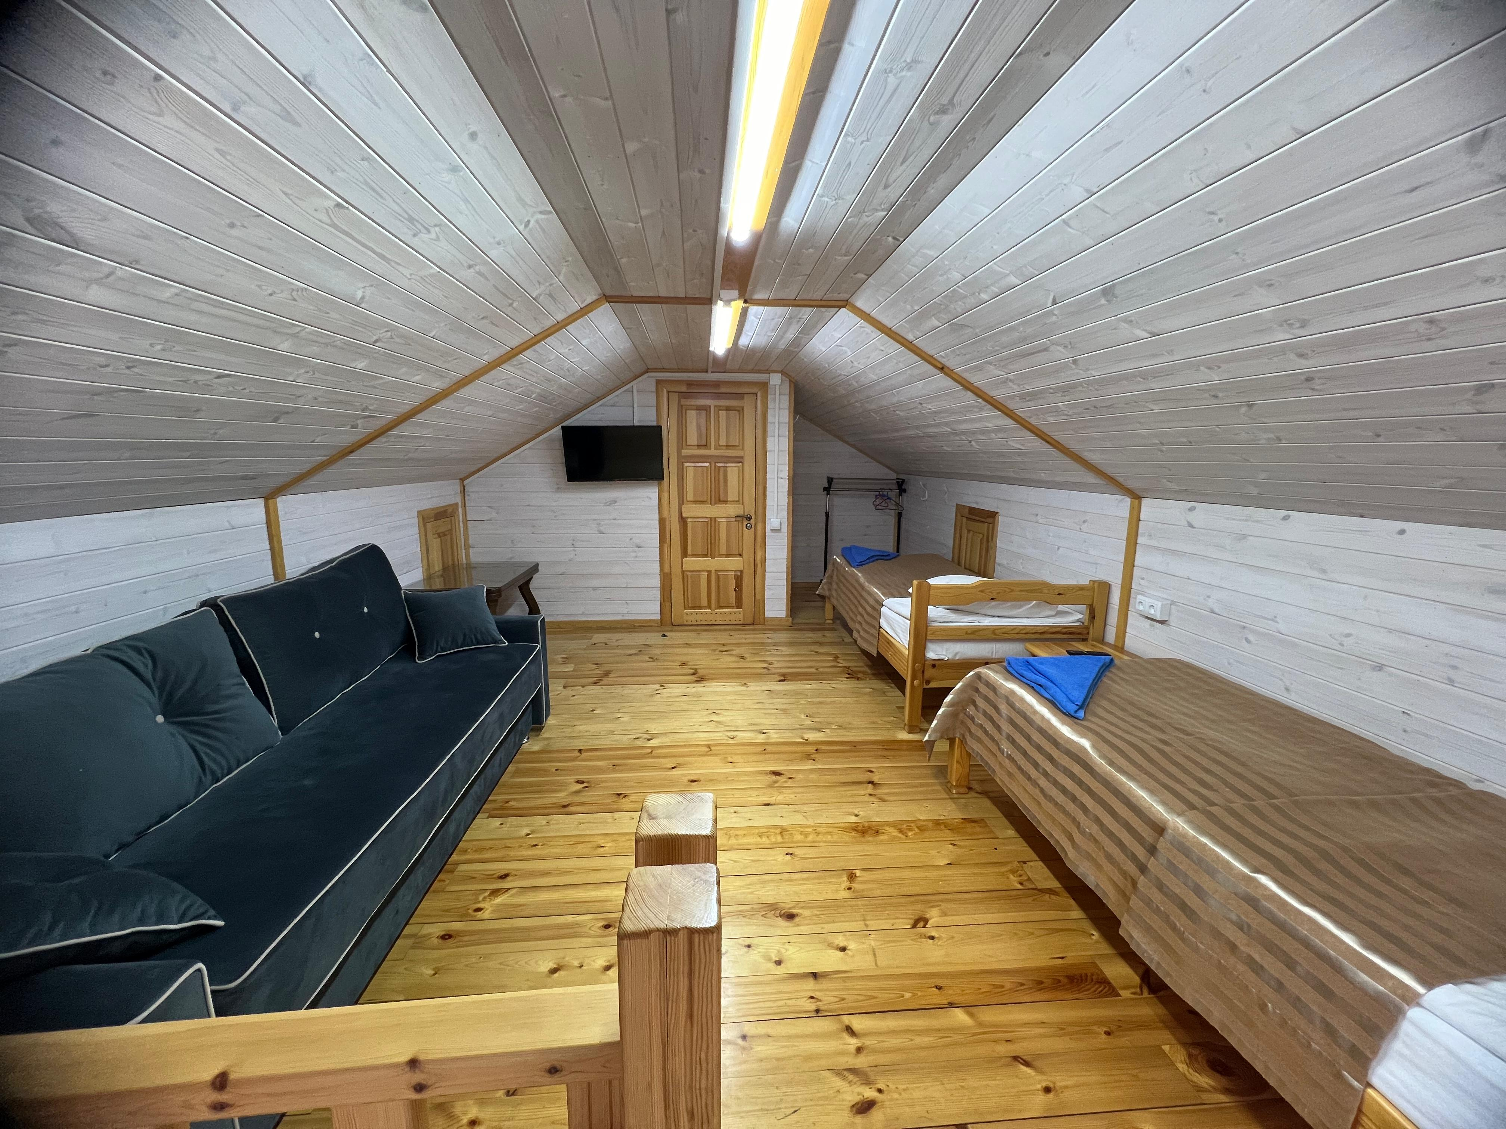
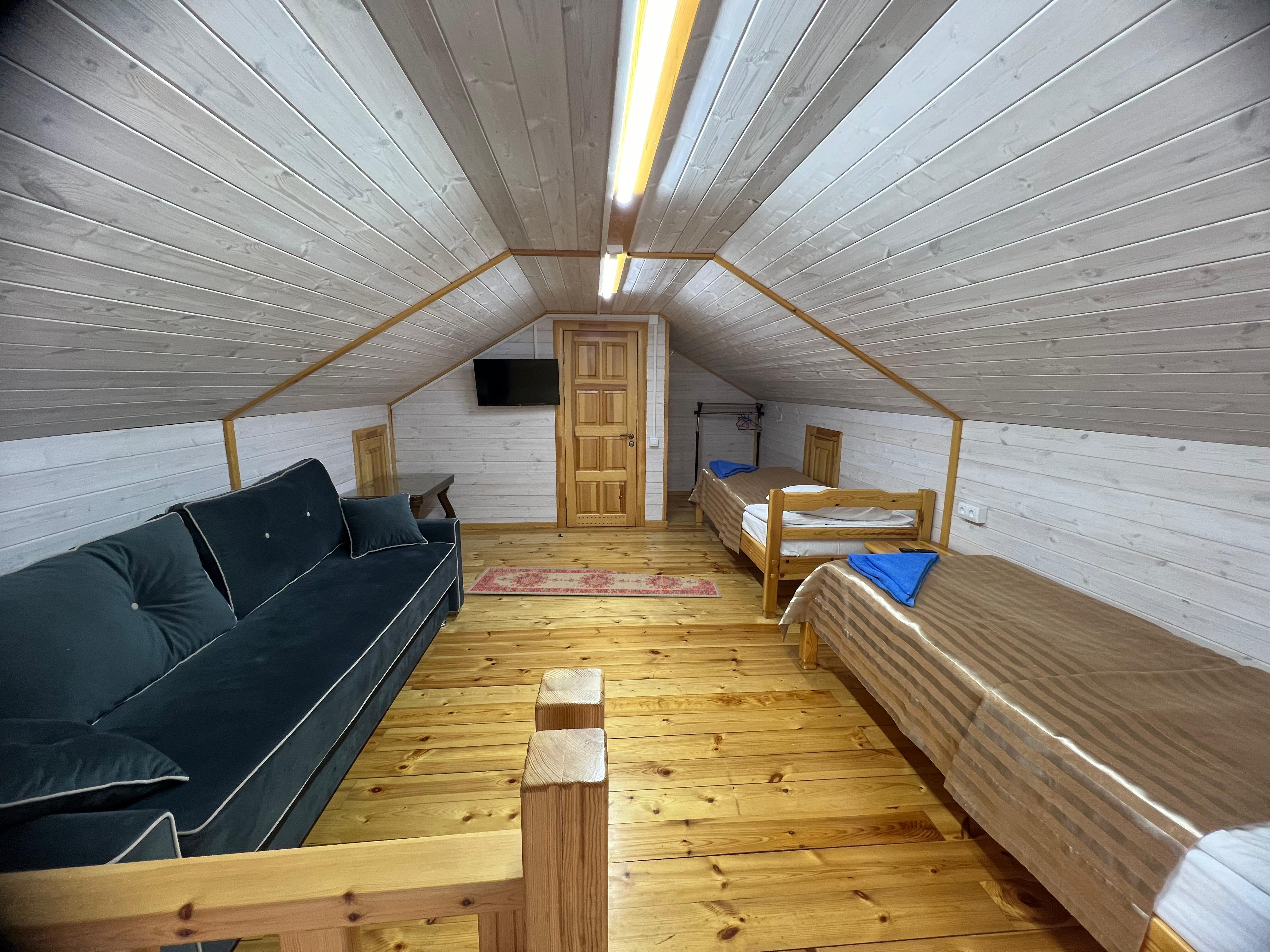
+ rug [463,567,722,598]
